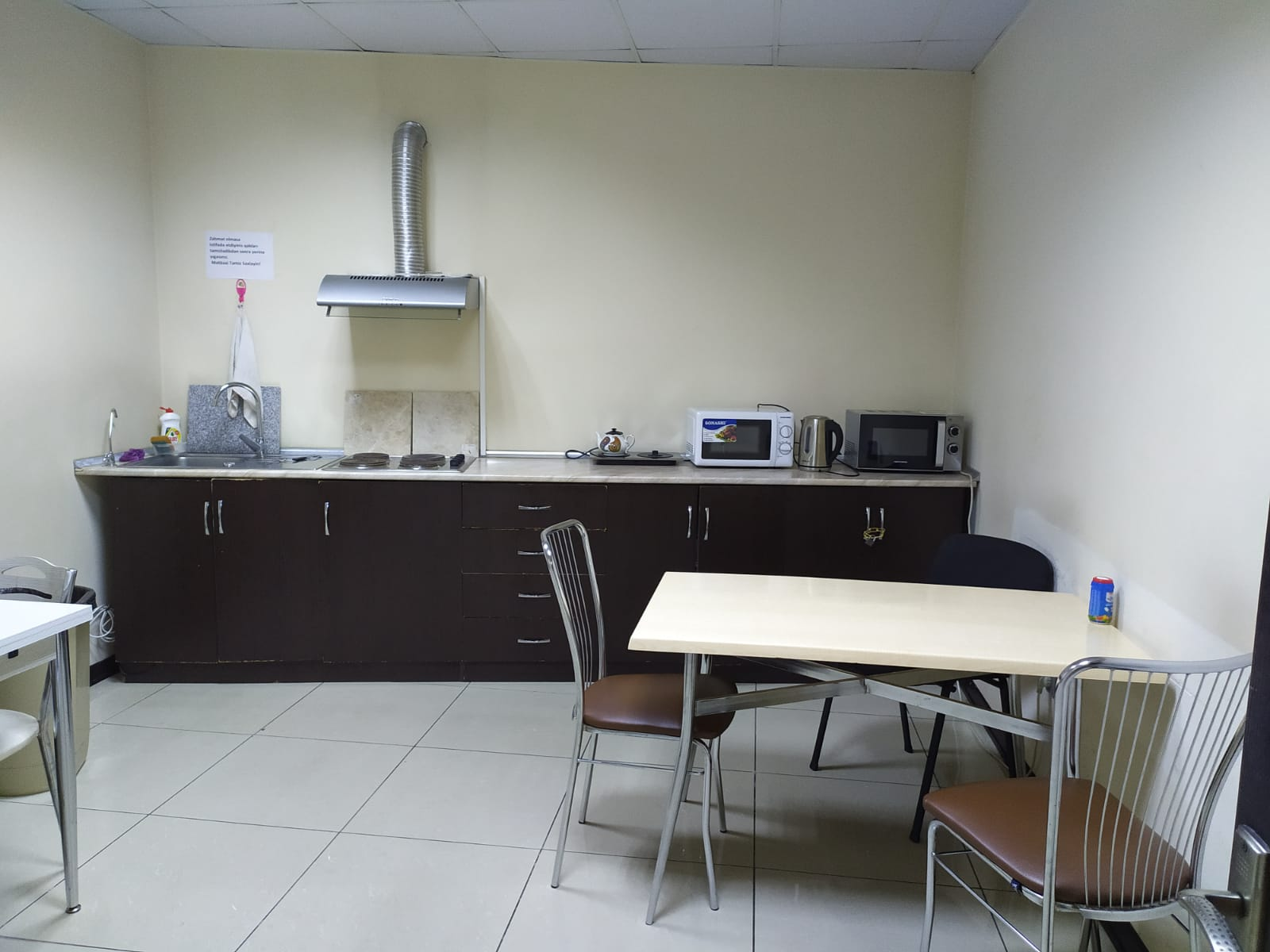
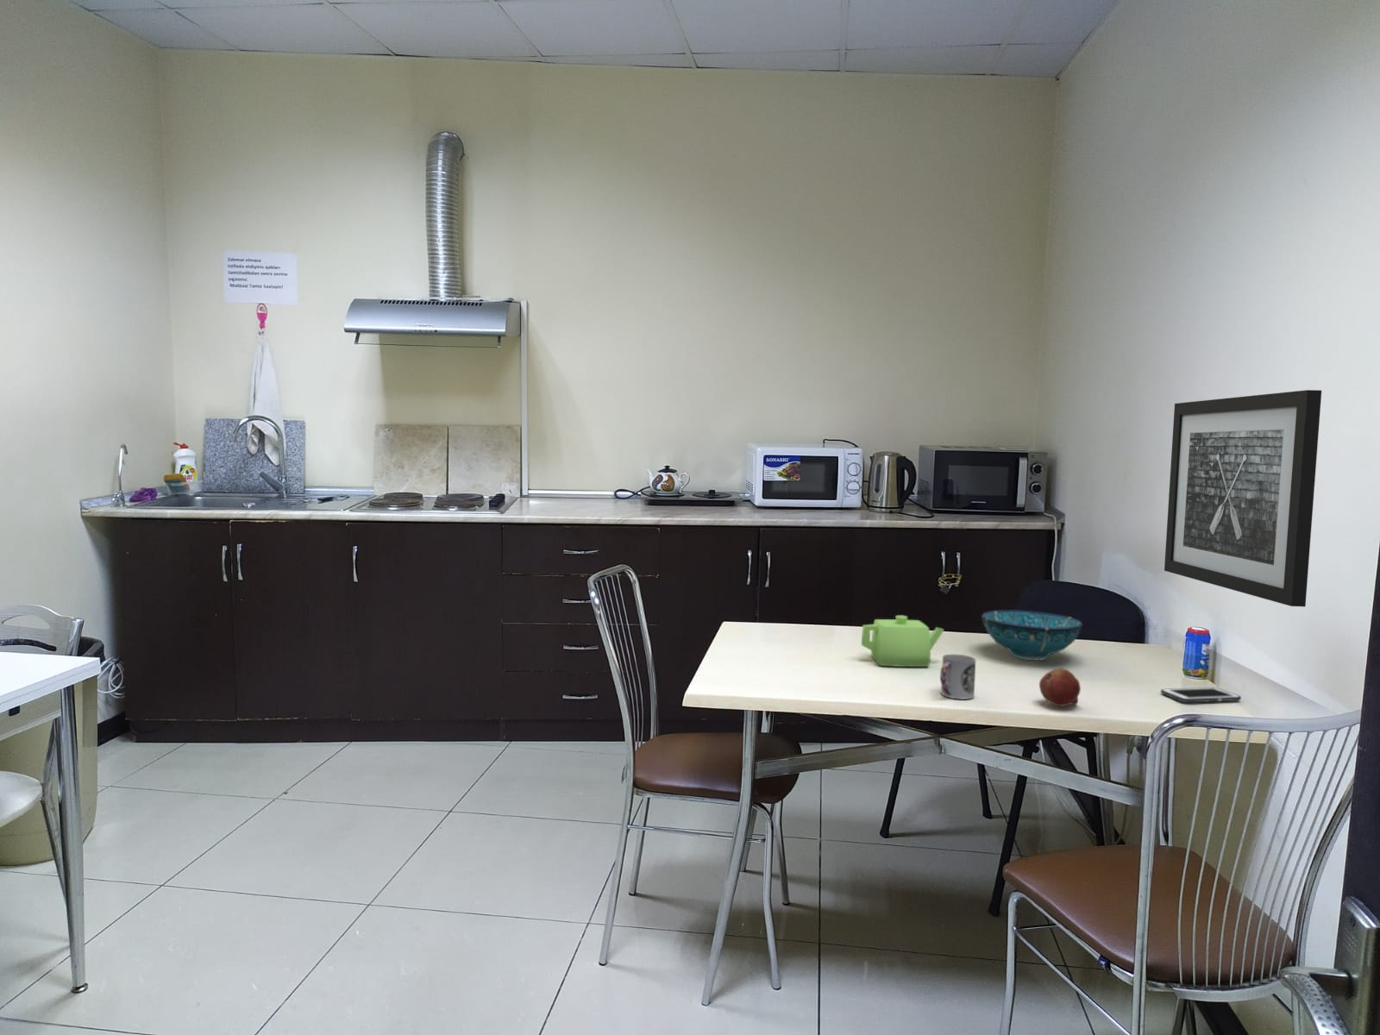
+ cell phone [1161,686,1242,703]
+ wall art [1164,389,1322,608]
+ fruit [1039,668,1081,708]
+ cup [939,653,977,699]
+ bowl [980,609,1083,661]
+ teapot [861,615,944,668]
